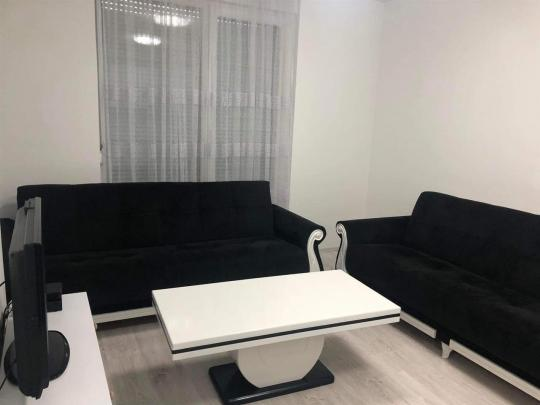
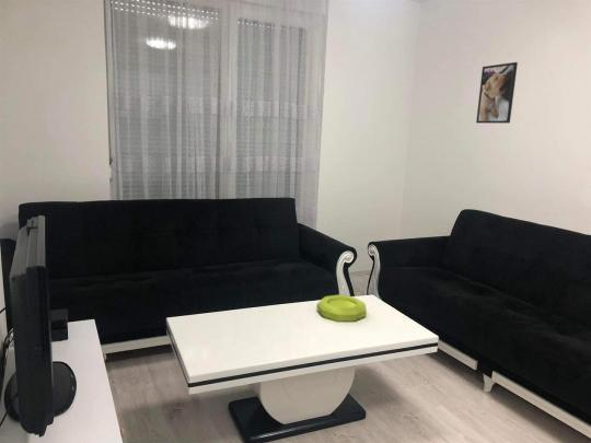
+ bowl [315,294,368,323]
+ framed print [475,61,519,125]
